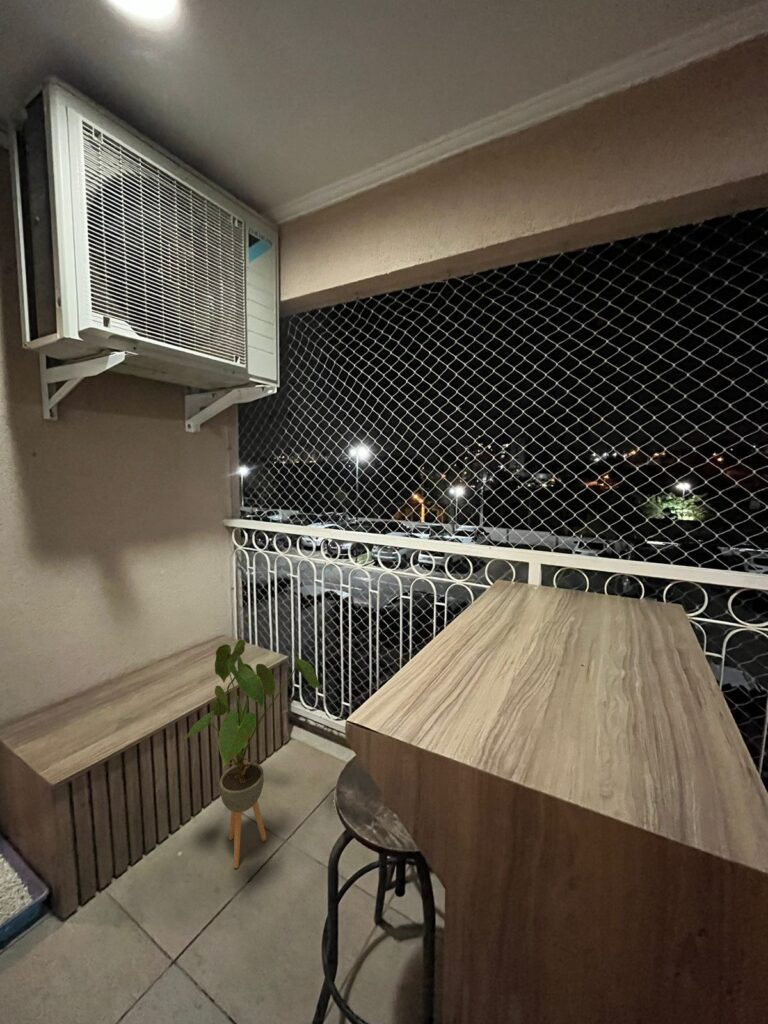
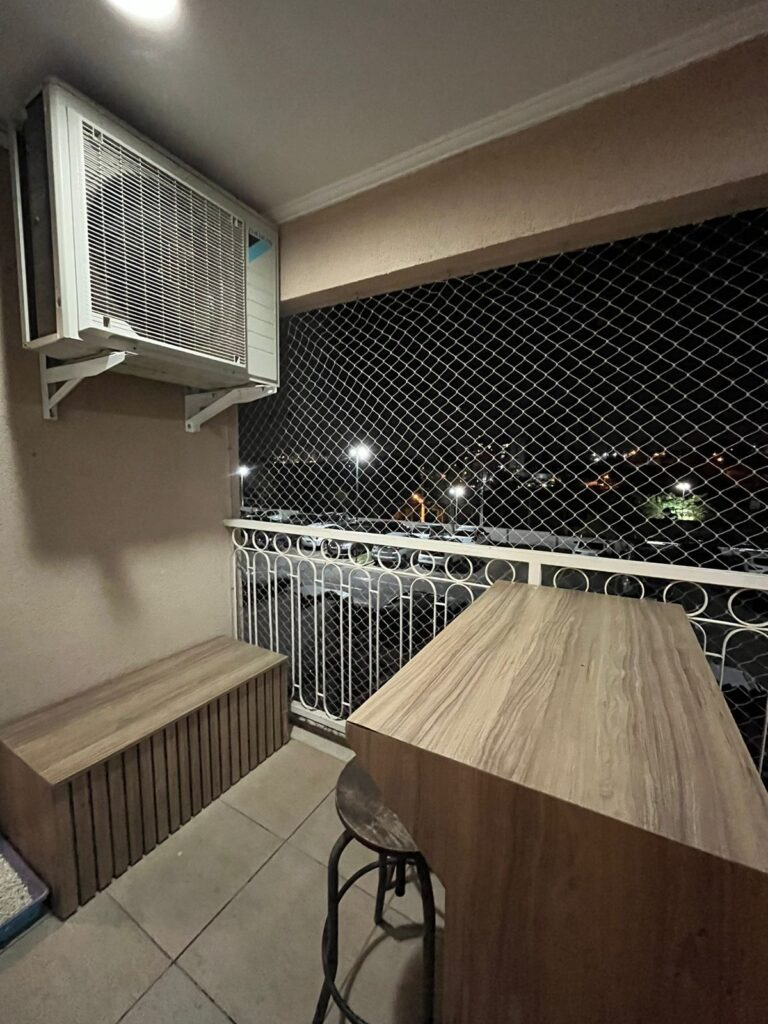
- house plant [183,639,322,869]
